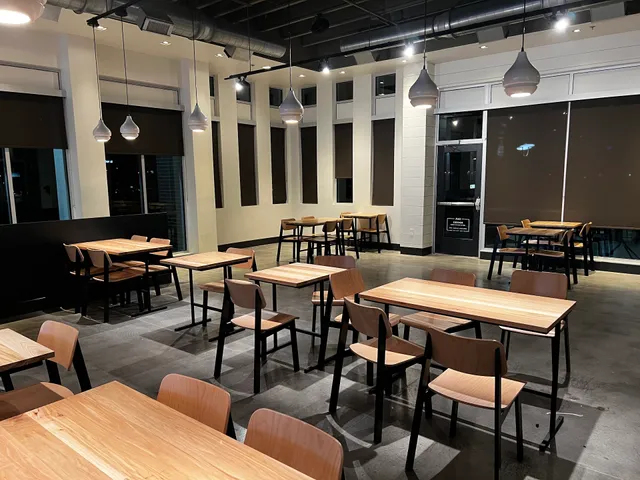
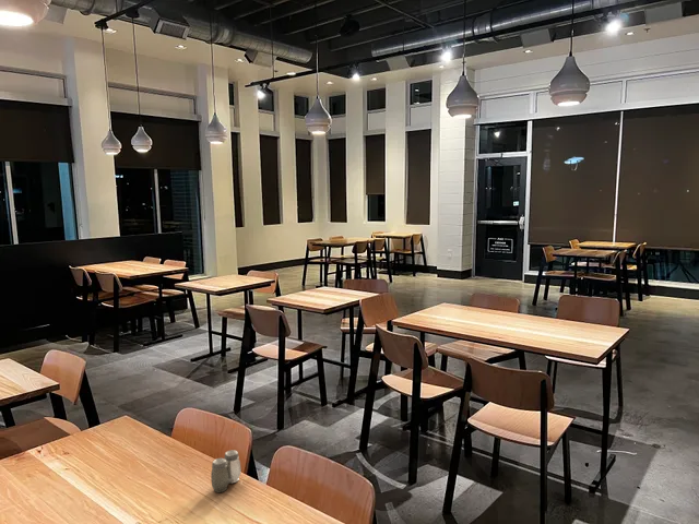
+ salt and pepper shaker [210,449,241,493]
